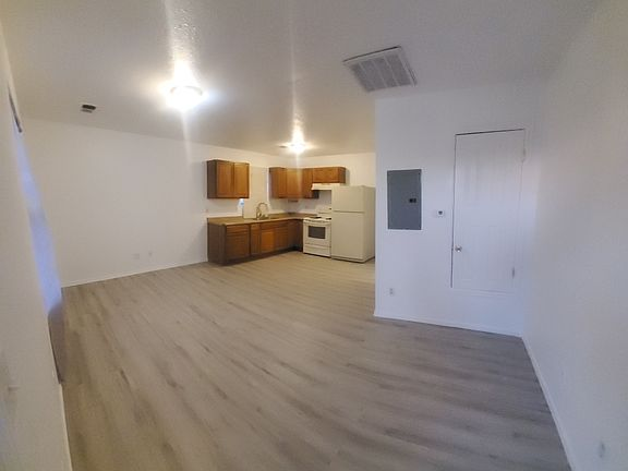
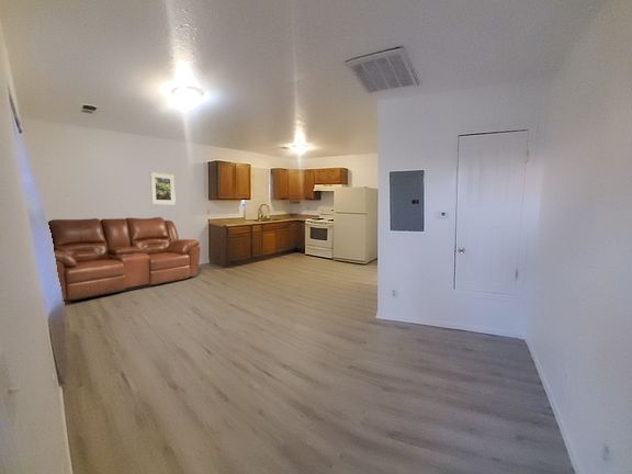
+ sofa [47,216,201,302]
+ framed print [149,171,177,205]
